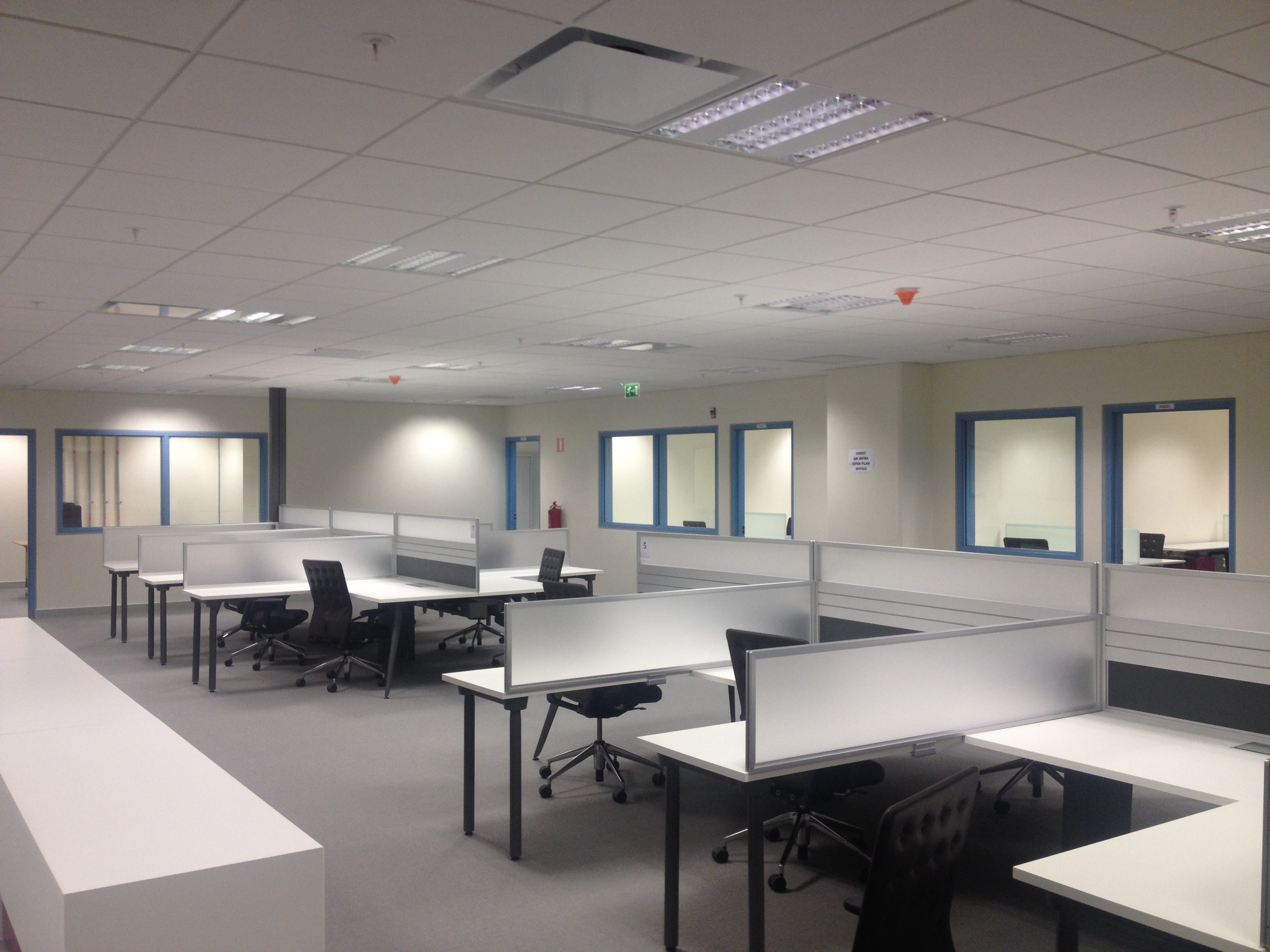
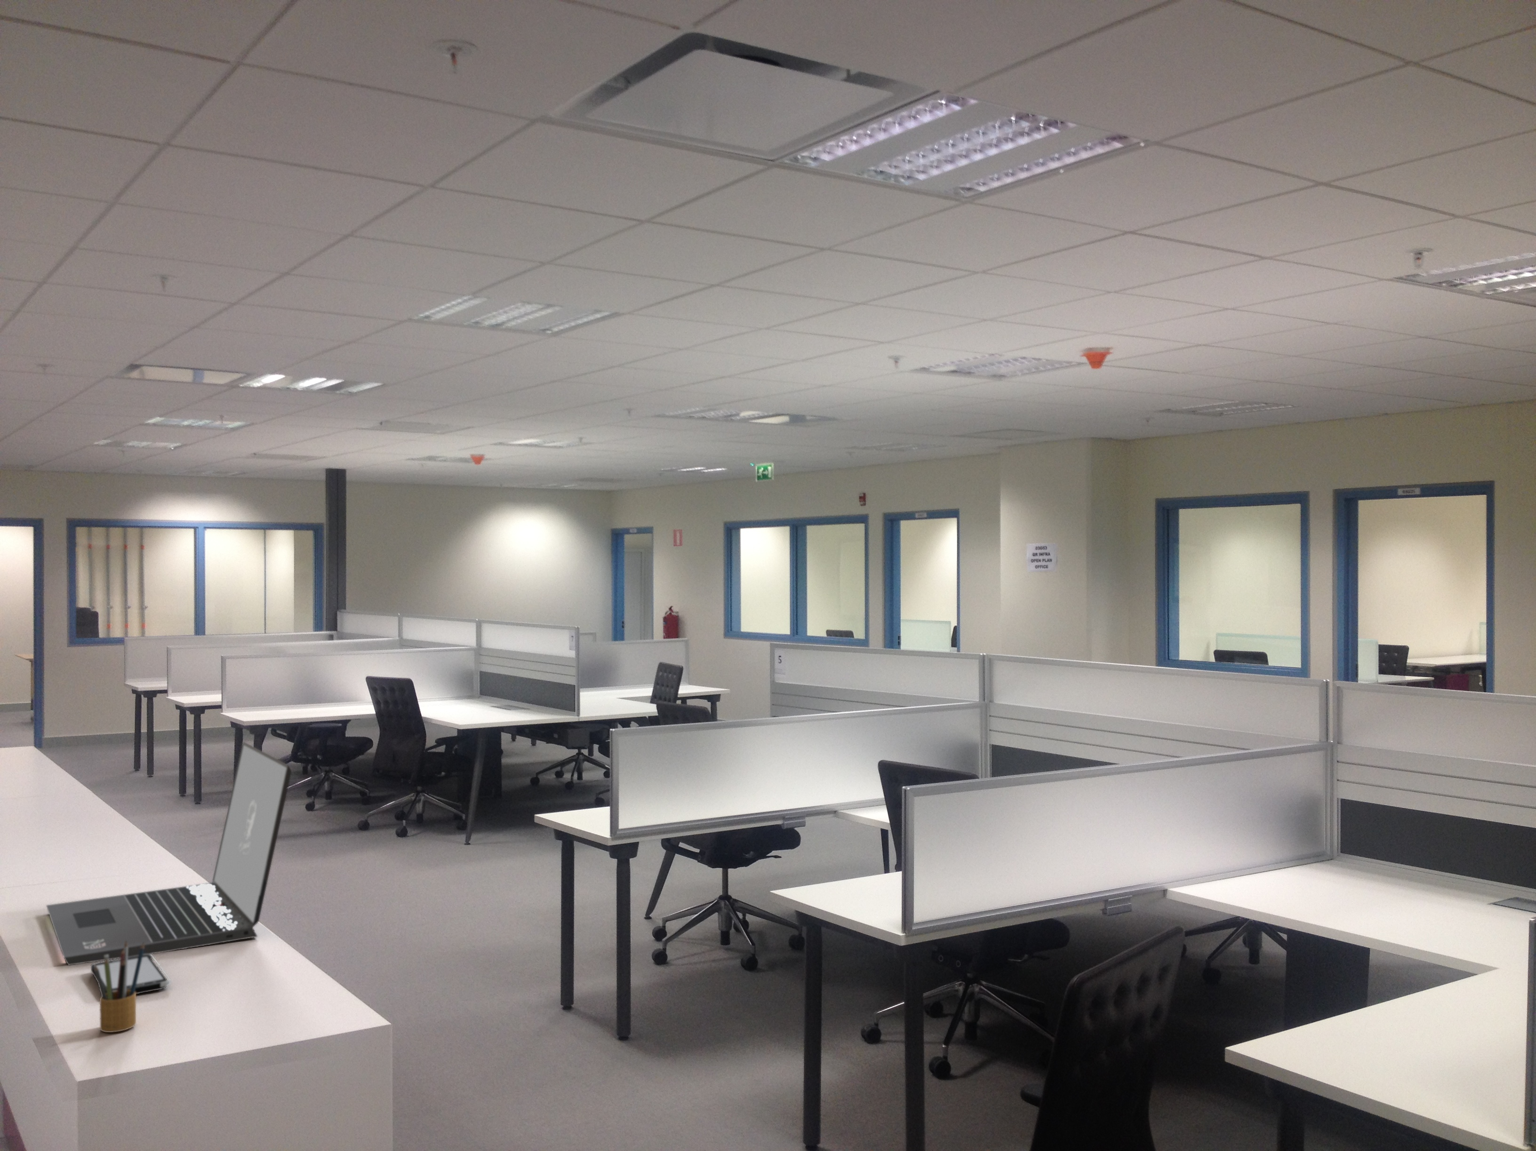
+ laptop [46,741,293,966]
+ pencil box [94,941,144,1033]
+ smartphone [91,954,172,994]
